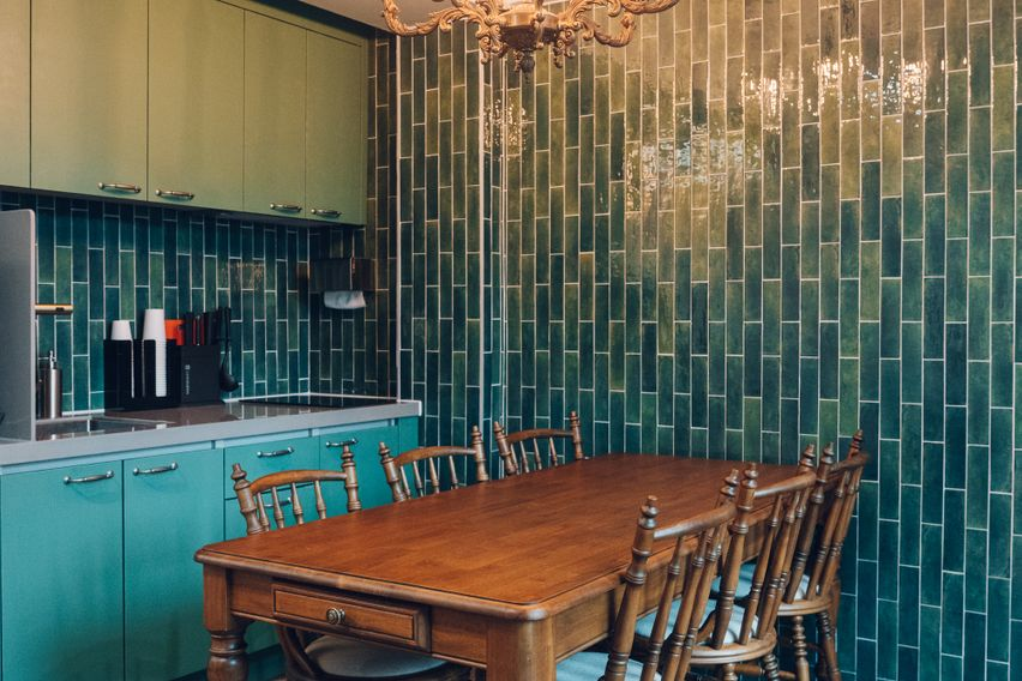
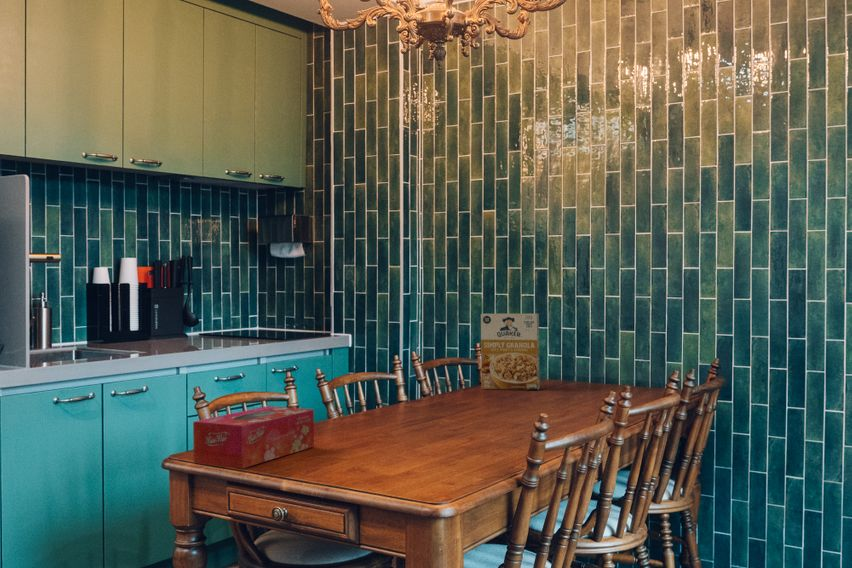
+ tissue box [192,405,315,469]
+ cereal box [480,313,540,391]
